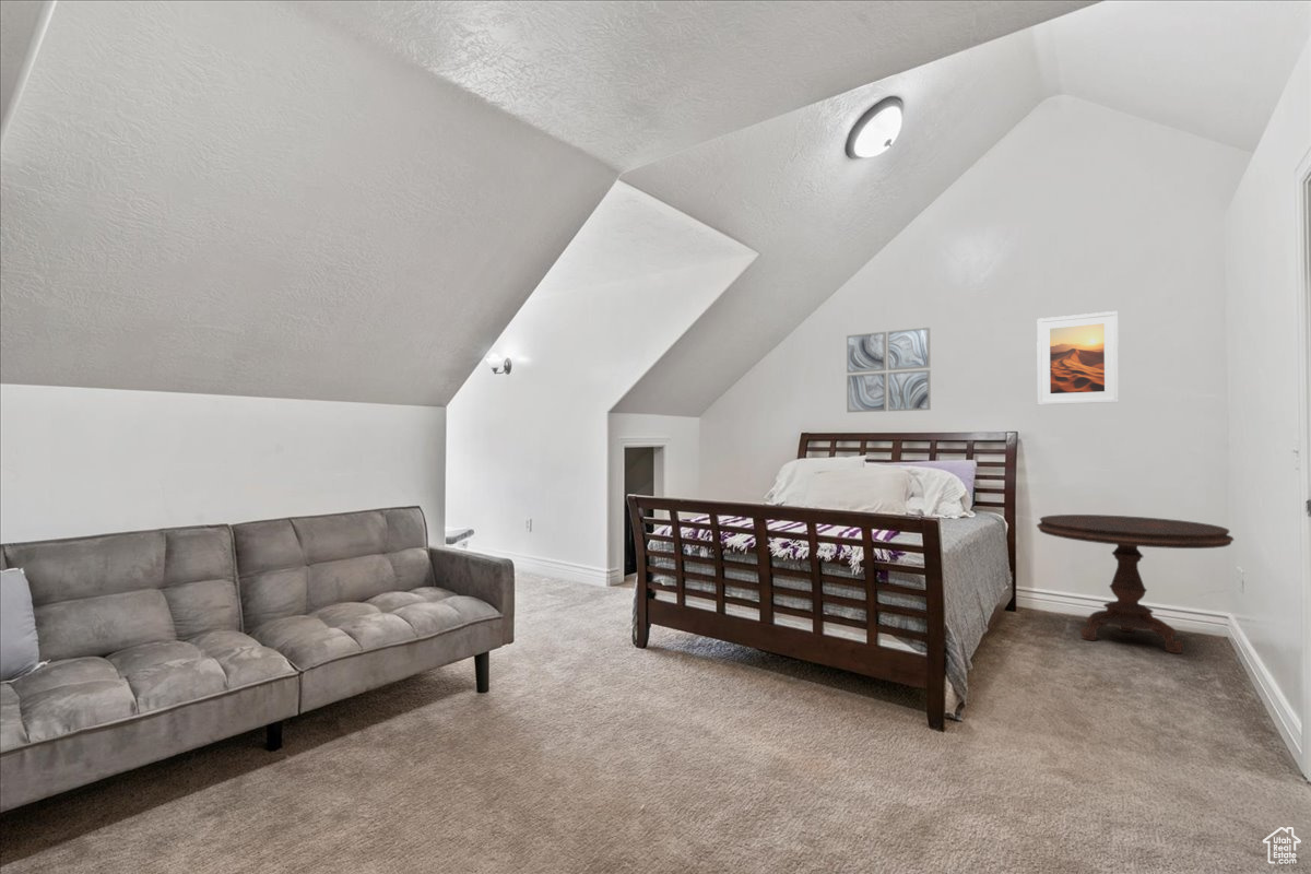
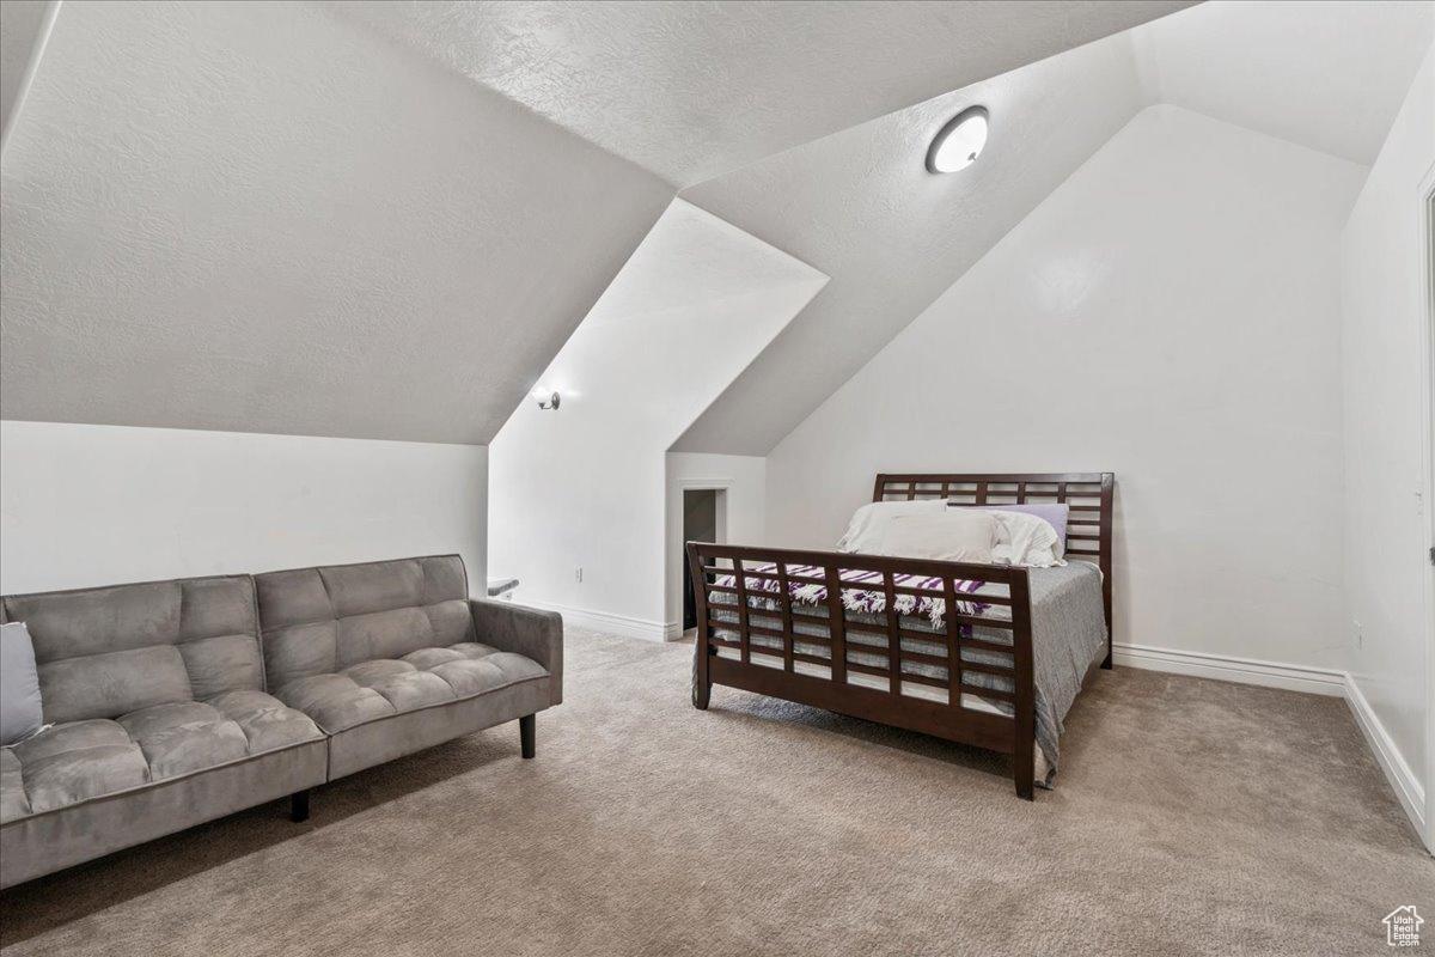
- side table [1036,513,1235,654]
- wall art [846,327,932,414]
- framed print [1036,310,1120,405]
